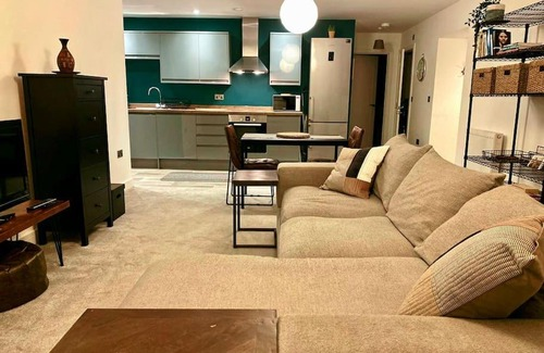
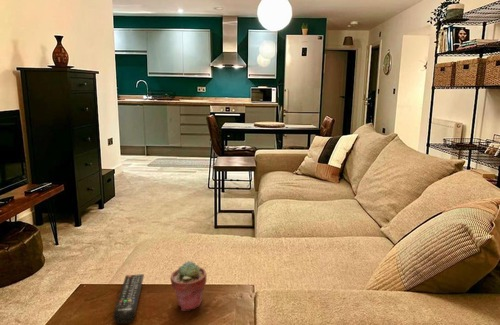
+ remote control [112,273,145,325]
+ potted succulent [170,260,208,312]
